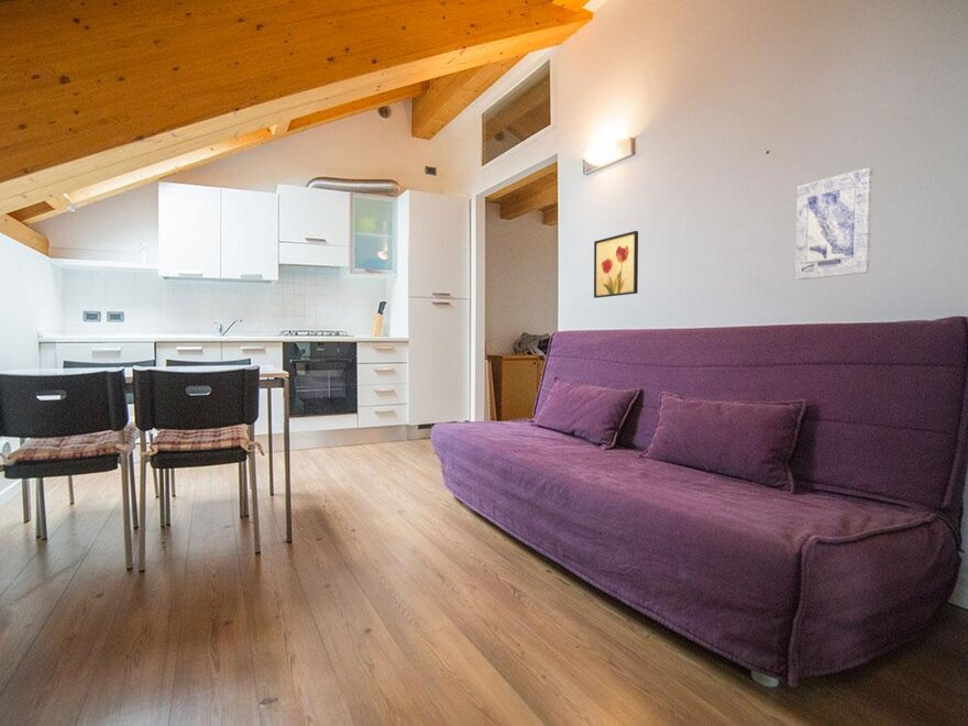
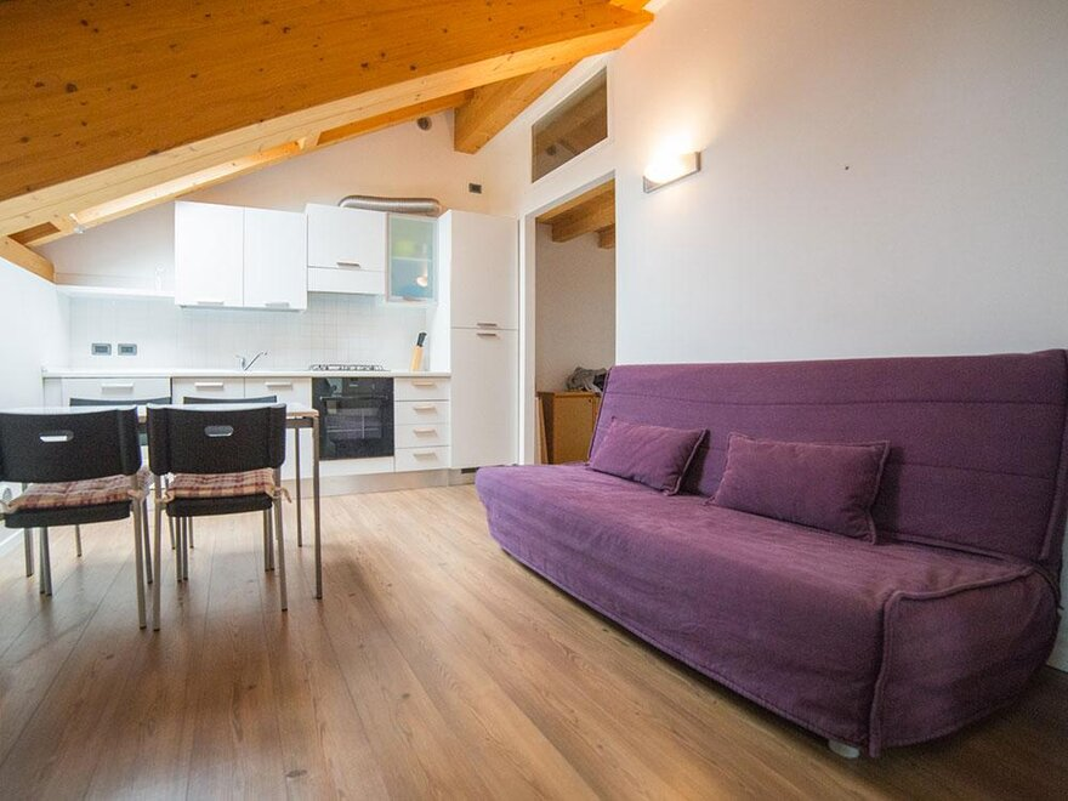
- wall art [593,230,639,299]
- wall art [794,166,875,280]
